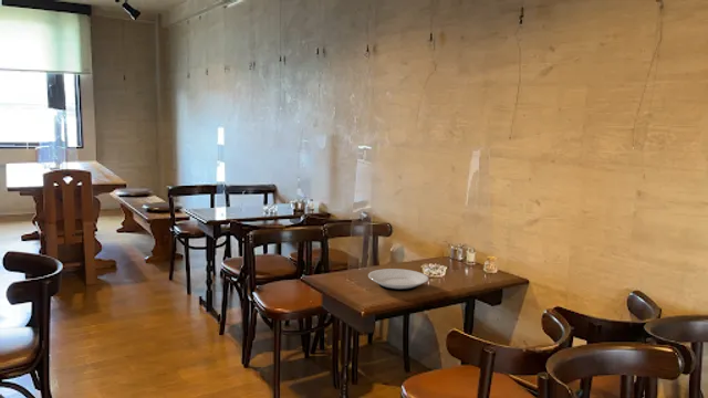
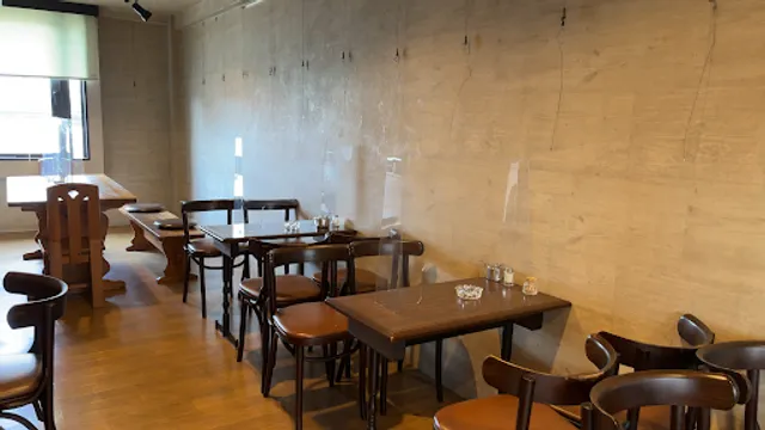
- plate [367,268,429,292]
